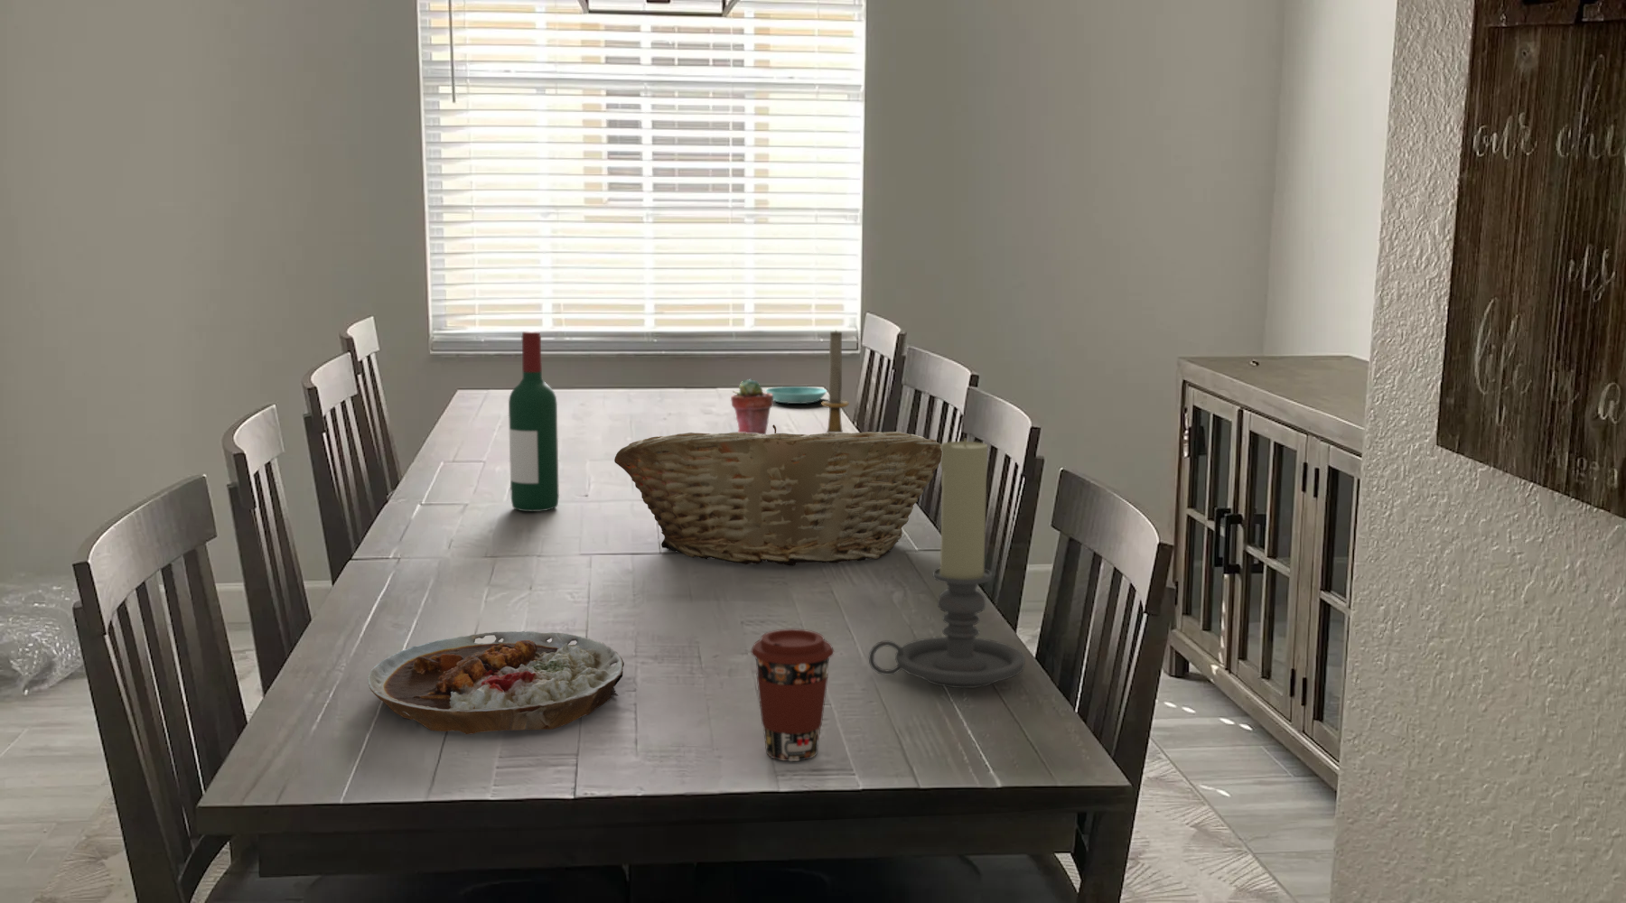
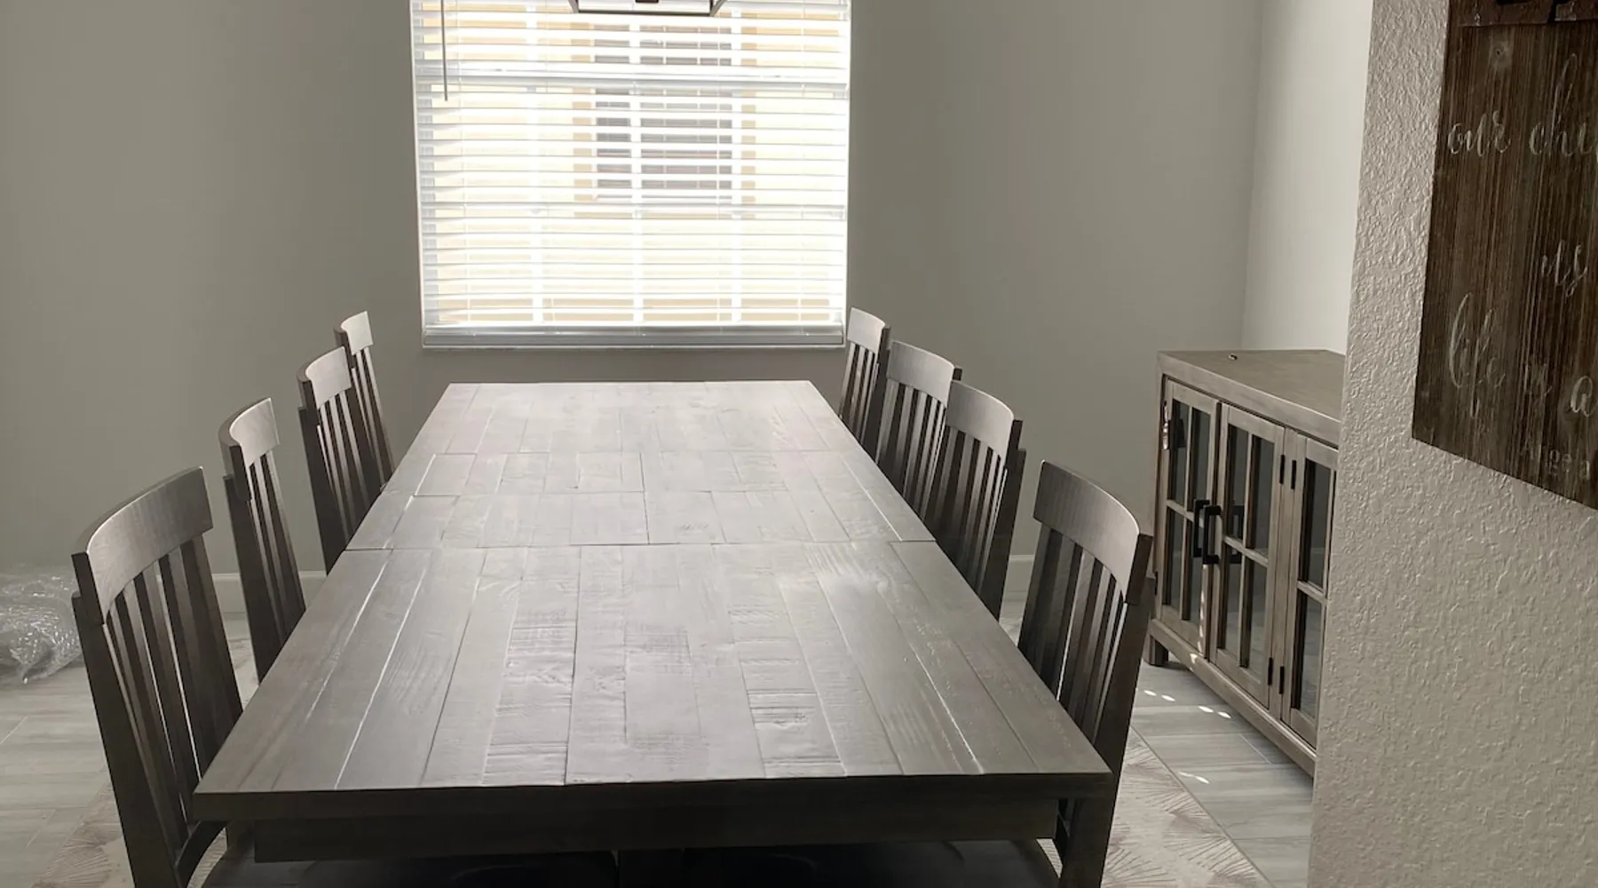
- candle holder [869,438,1027,689]
- coffee cup [750,627,834,762]
- saucer [765,386,827,405]
- plate [367,631,625,735]
- candle holder [820,329,849,434]
- wine bottle [507,329,561,513]
- fruit basket [613,424,942,567]
- potted succulent [730,377,774,435]
